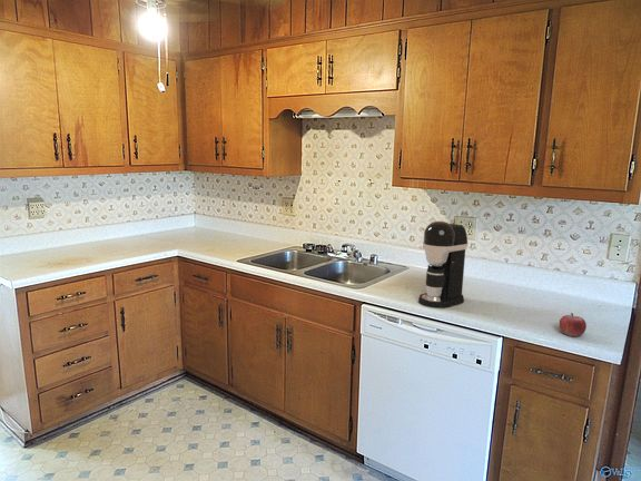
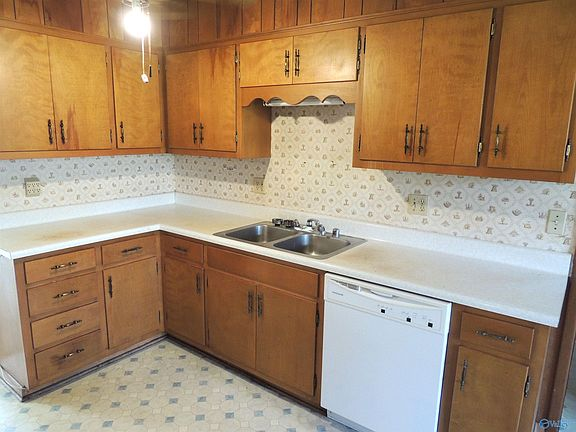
- fruit [559,312,588,338]
- coffee maker [417,220,470,308]
